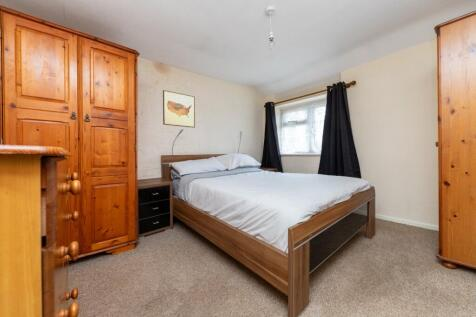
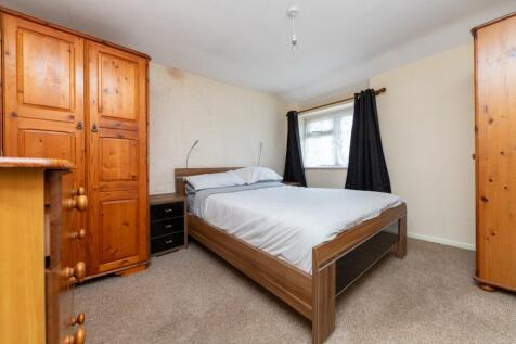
- wall art [162,89,196,129]
